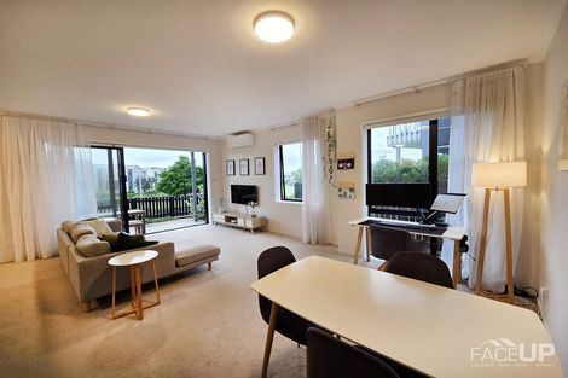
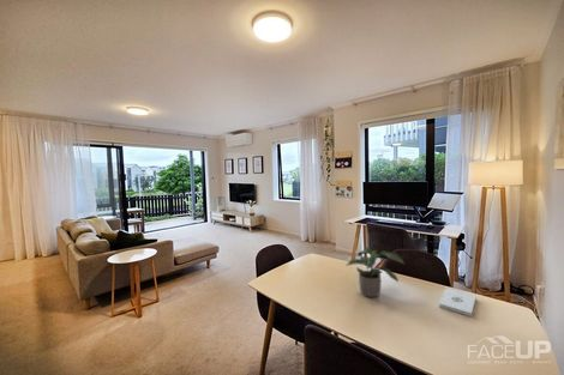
+ potted plant [344,246,406,298]
+ notepad [438,288,478,317]
